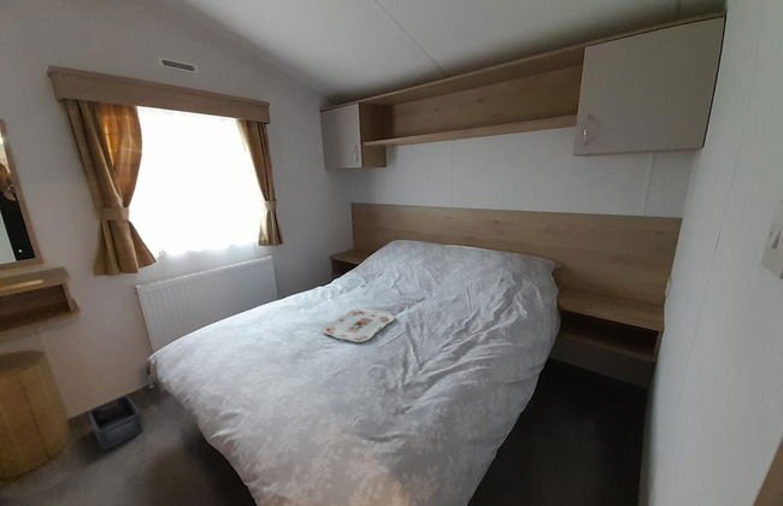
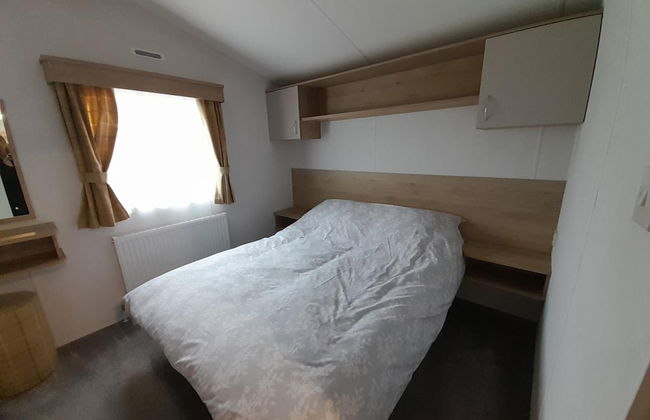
- storage bin [88,395,145,451]
- serving tray [320,307,395,343]
